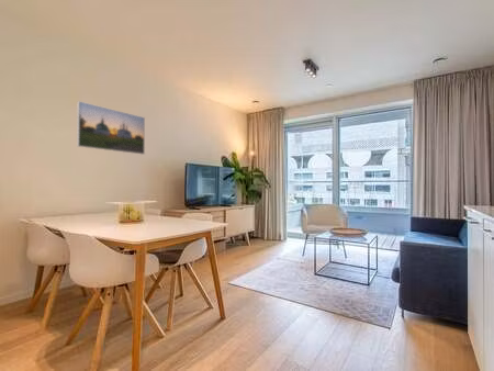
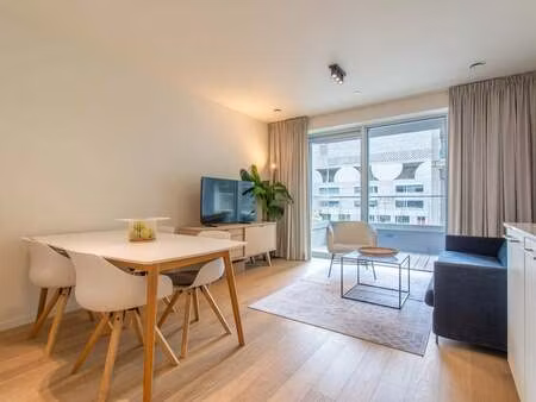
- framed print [76,100,146,156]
